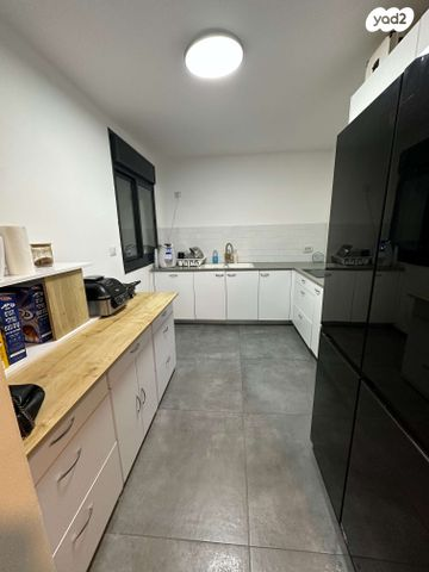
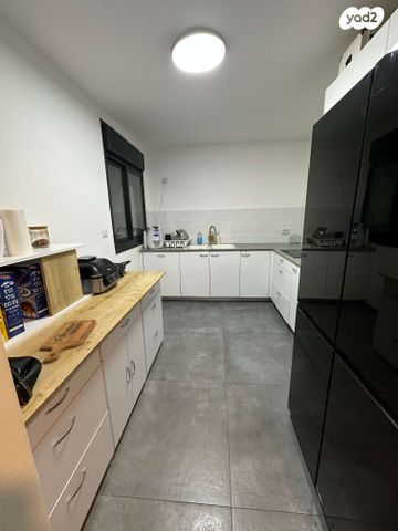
+ cutting board [41,319,97,363]
